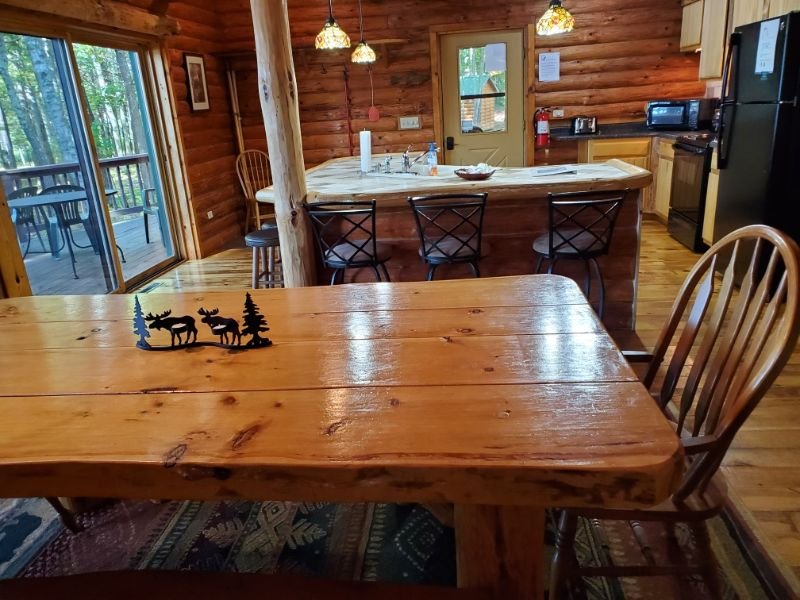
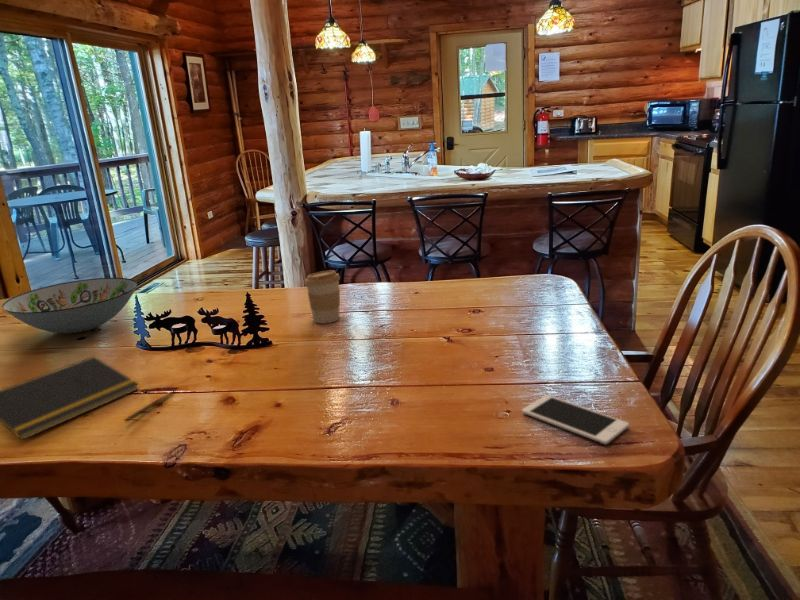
+ cell phone [521,394,630,445]
+ pen [124,390,176,423]
+ coffee cup [304,269,341,324]
+ decorative bowl [1,277,138,334]
+ notepad [0,355,140,441]
